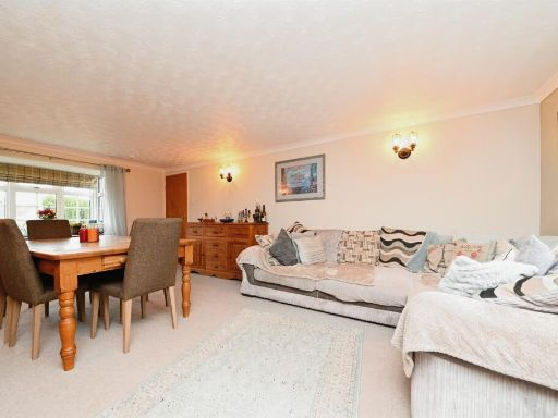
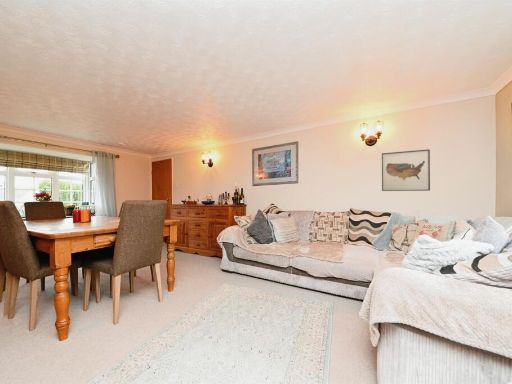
+ wall art [381,148,431,192]
